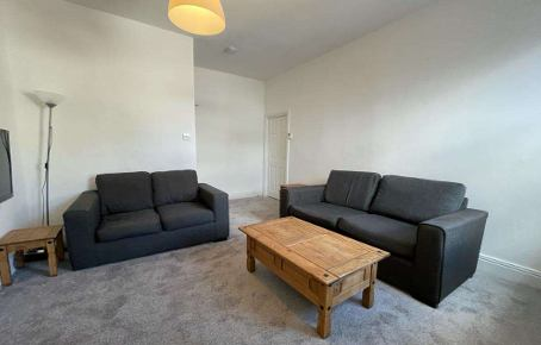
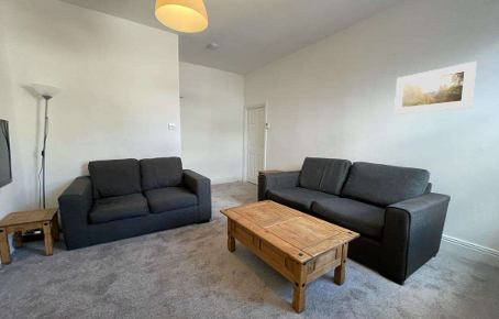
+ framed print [393,61,478,116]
